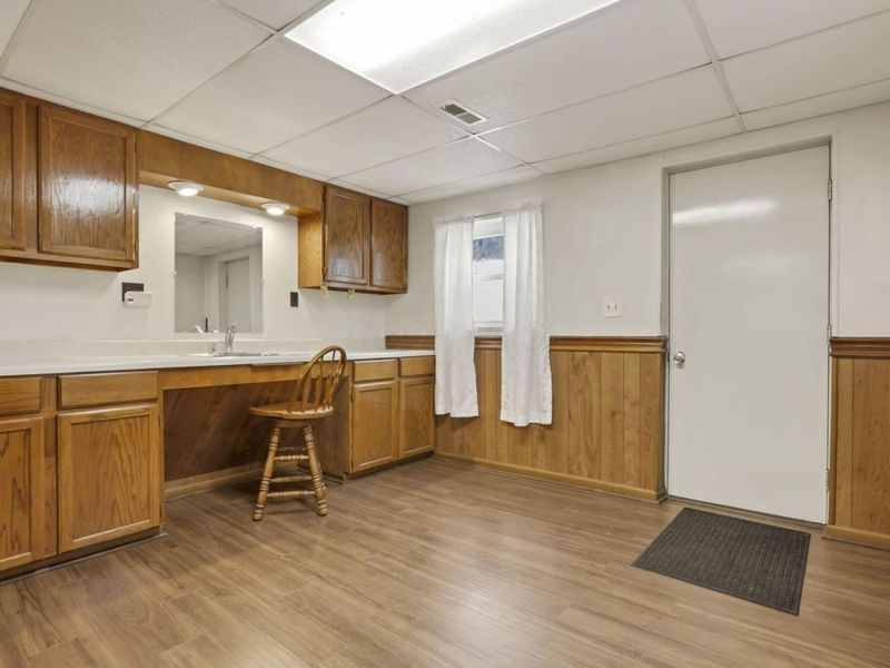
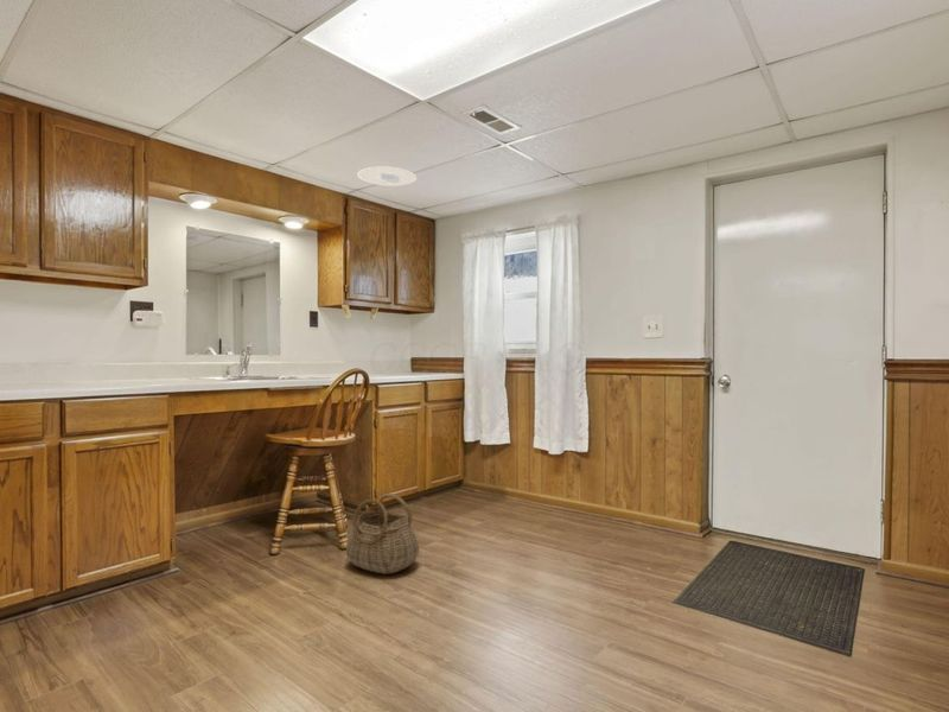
+ basket [345,492,420,576]
+ recessed light [356,165,418,187]
